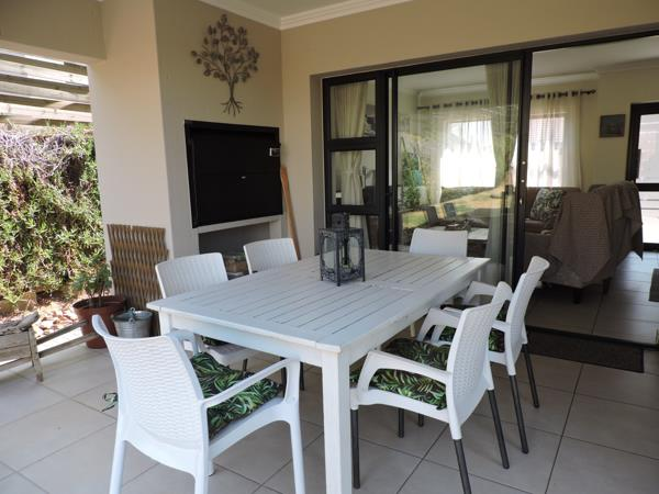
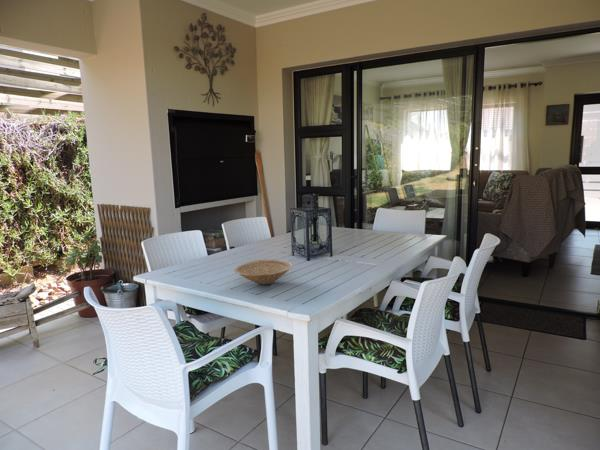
+ bowl [233,258,294,286]
